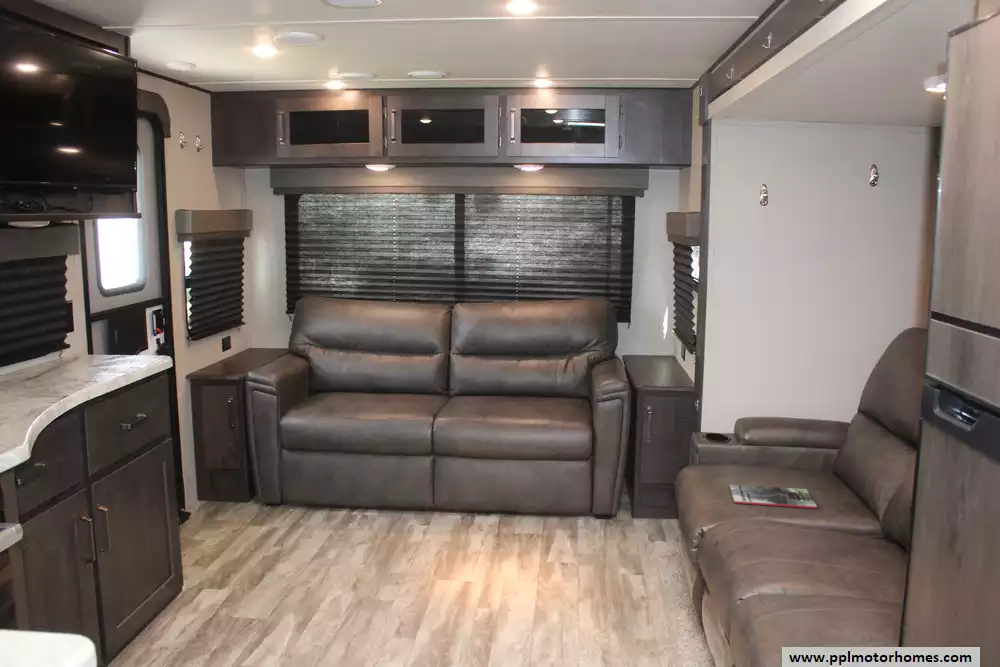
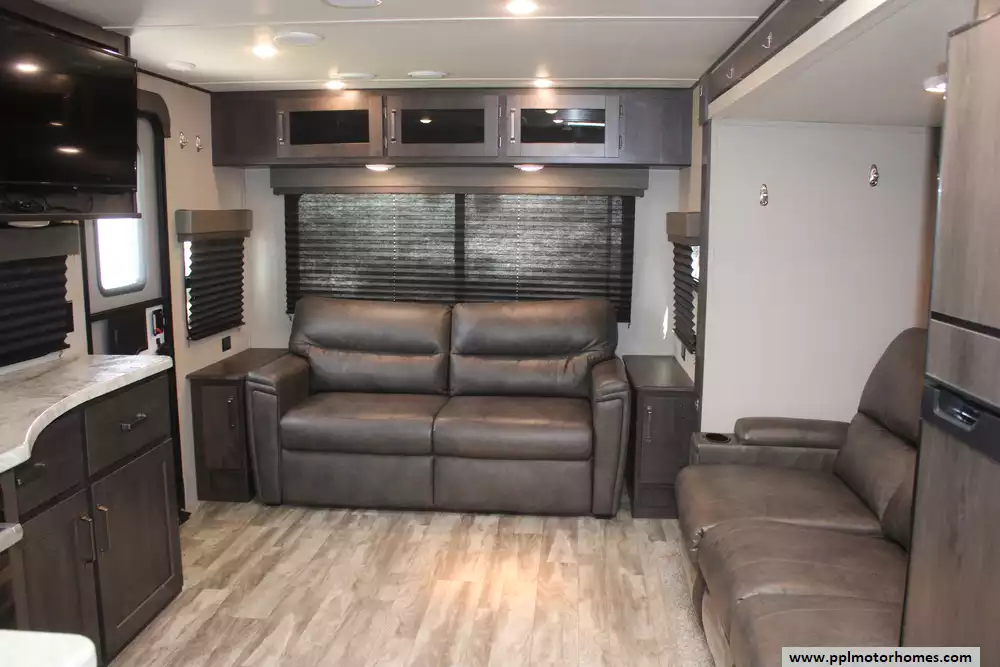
- magazine [729,483,818,509]
